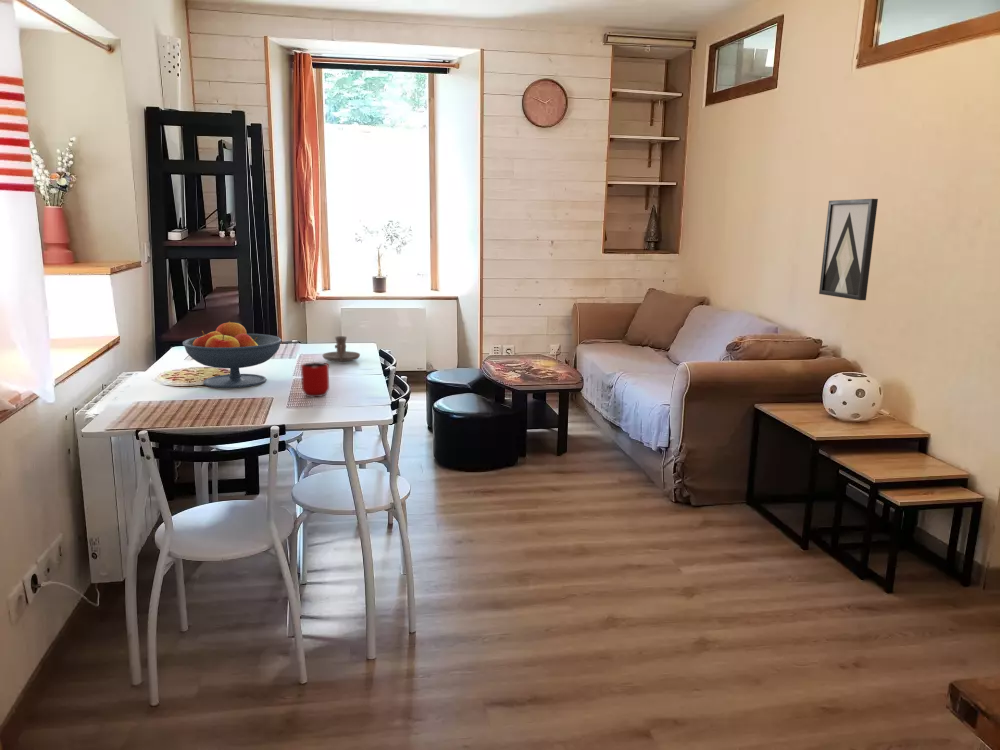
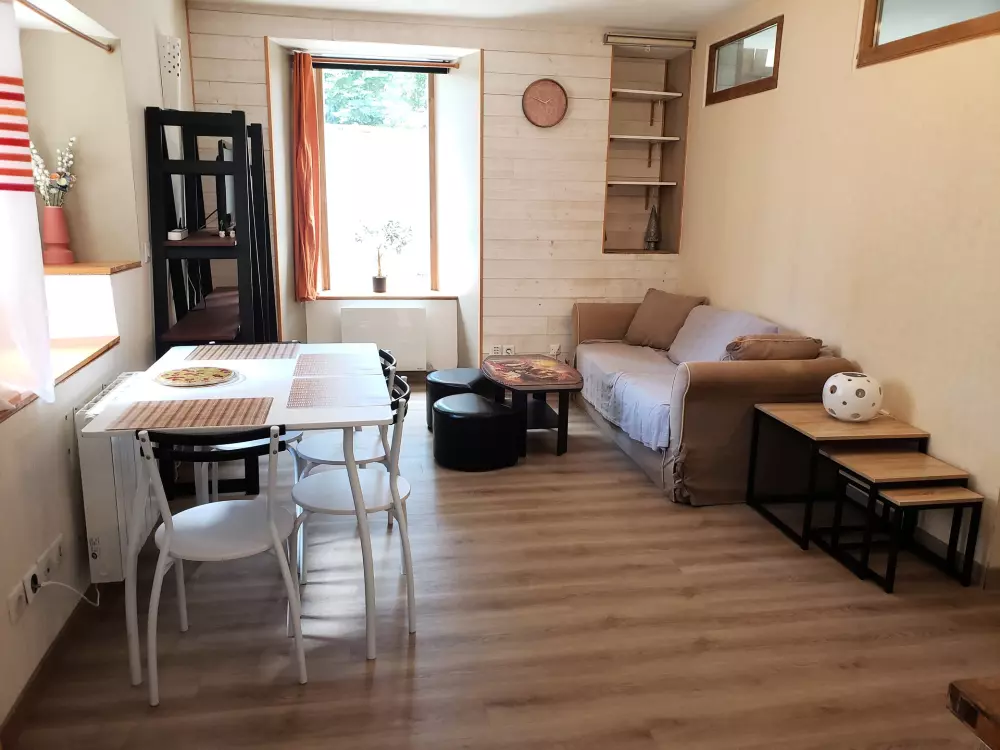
- fruit bowl [182,320,283,389]
- wall art [818,198,879,301]
- mug [300,361,330,398]
- candle holder [322,335,361,363]
